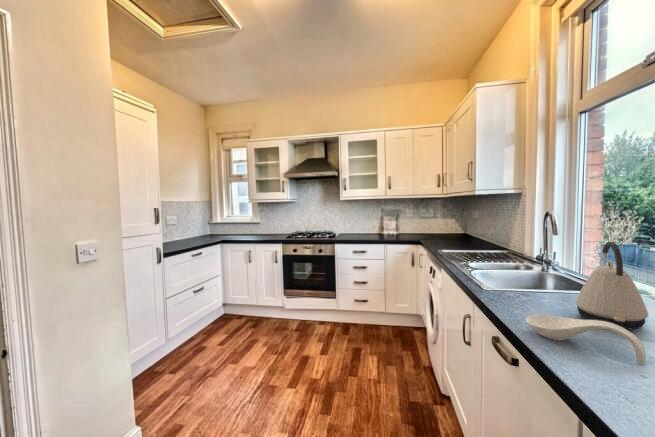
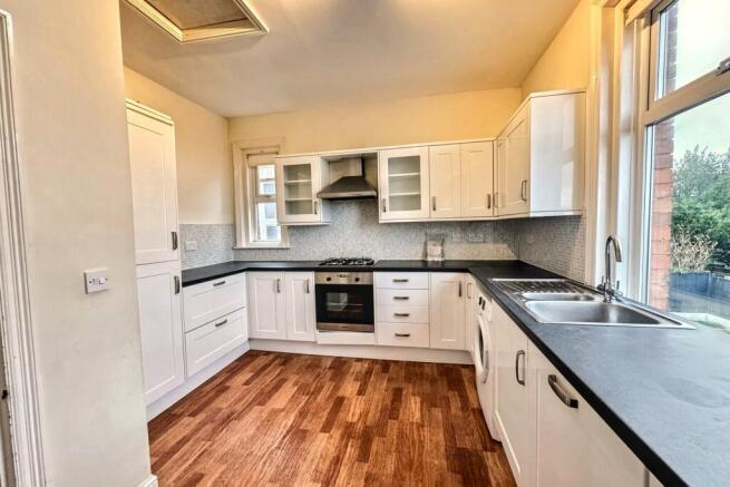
- kettle [574,240,649,330]
- spoon rest [524,314,647,365]
